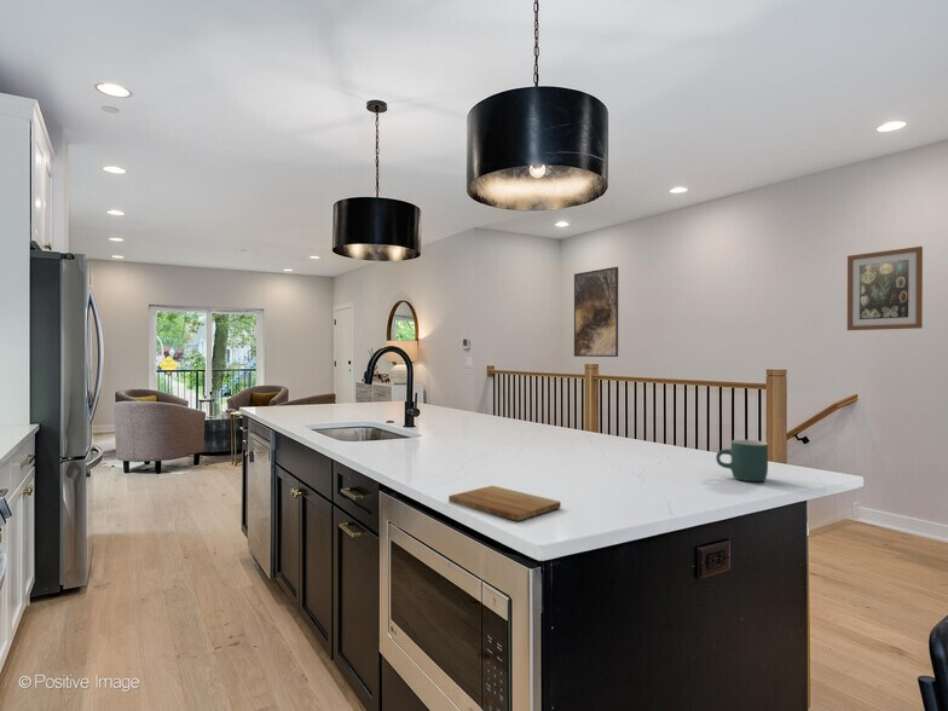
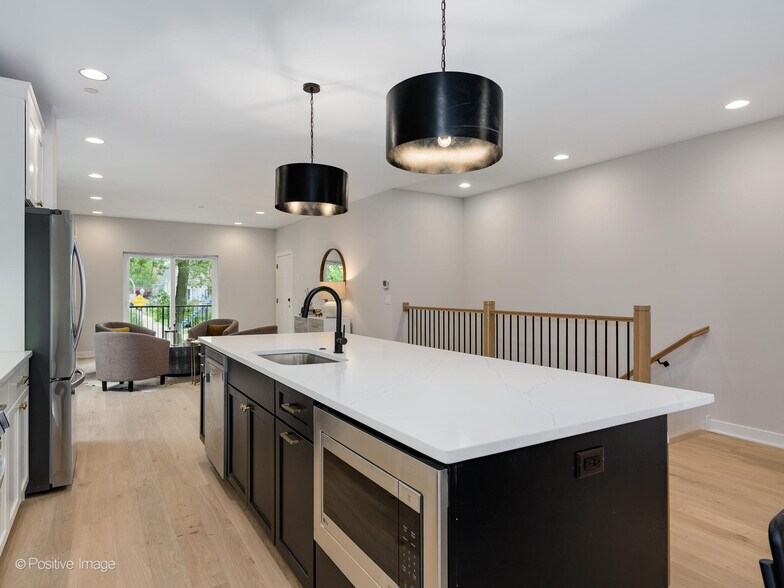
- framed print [573,266,619,358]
- wall art [846,245,924,331]
- mug [715,439,769,482]
- cutting board [447,485,562,522]
